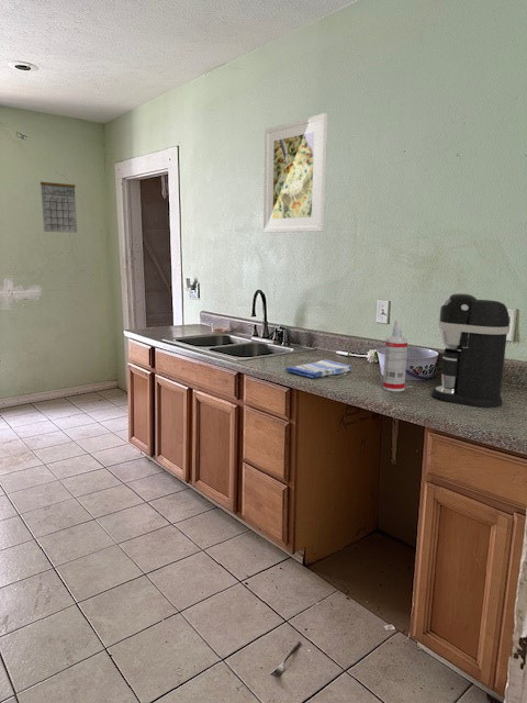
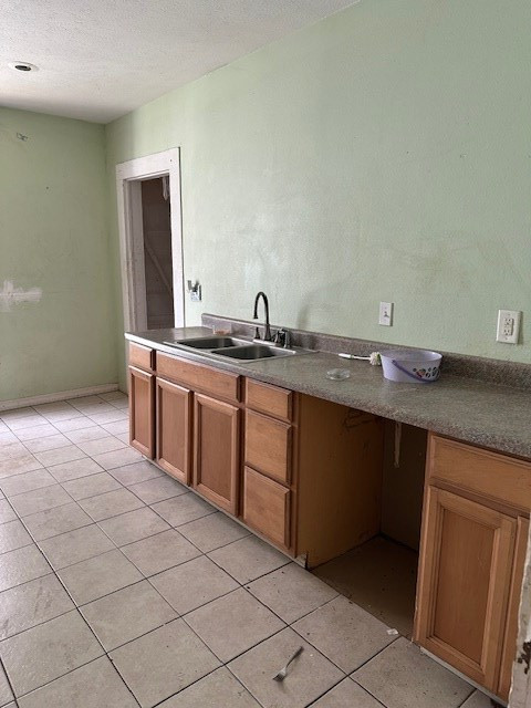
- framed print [262,112,329,234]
- dish towel [284,358,354,380]
- coffee maker [430,292,511,409]
- spray bottle [382,319,408,392]
- calendar [40,170,78,234]
